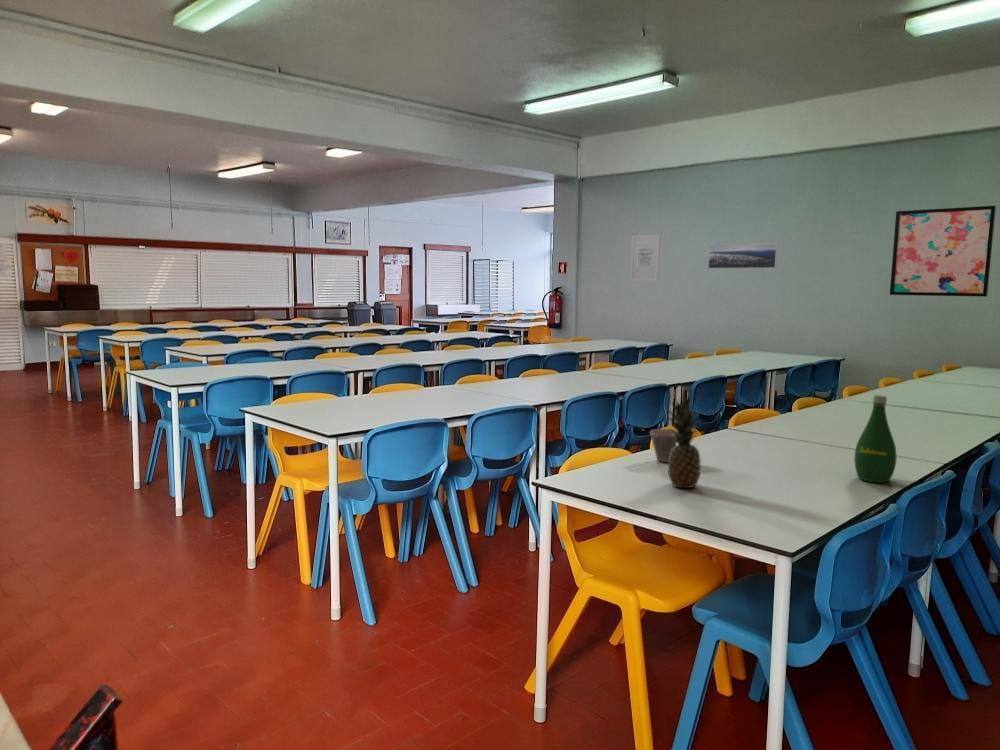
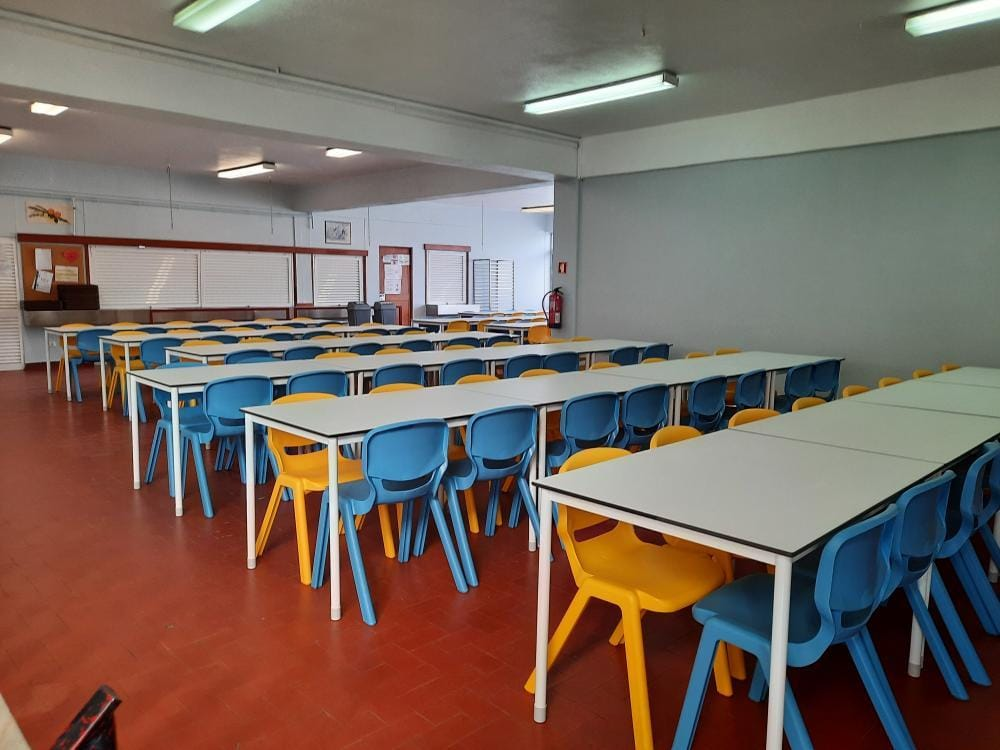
- cup [649,428,678,463]
- wall art [889,205,997,298]
- fruit [664,393,702,489]
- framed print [707,242,779,270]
- bottle [853,395,897,484]
- wall art [629,234,661,282]
